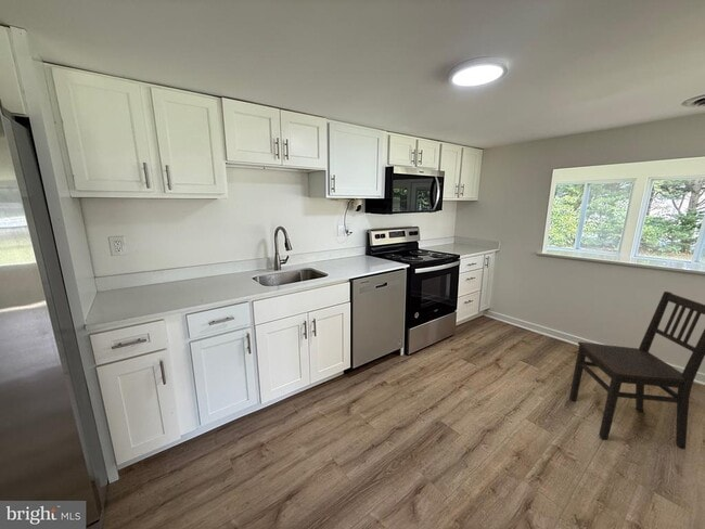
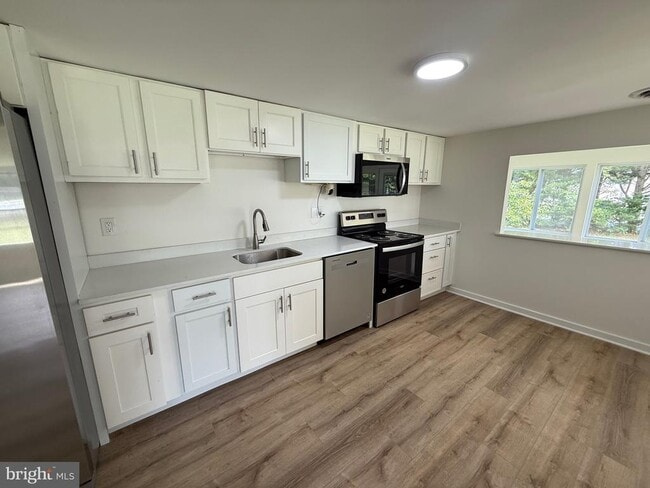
- dining chair [568,291,705,451]
